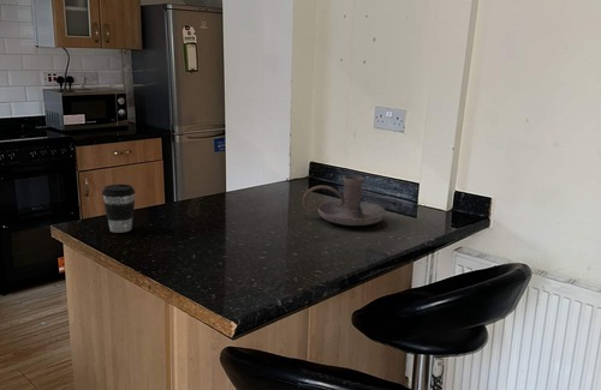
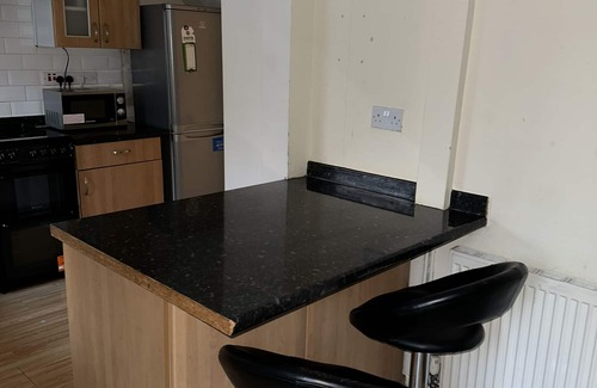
- coffee cup [101,184,136,234]
- candle holder [302,174,387,227]
